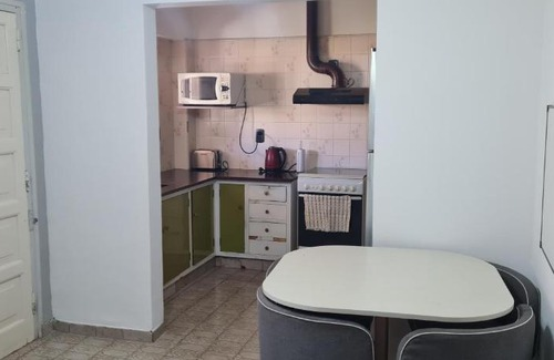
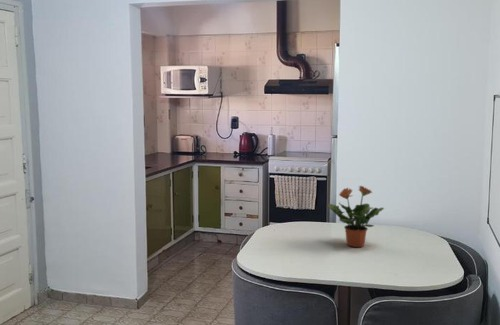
+ potted plant [327,184,385,248]
